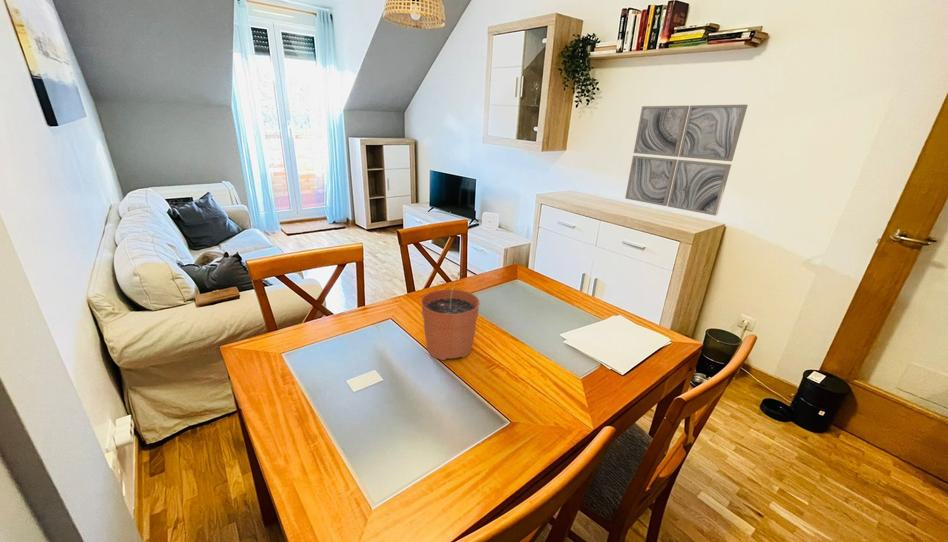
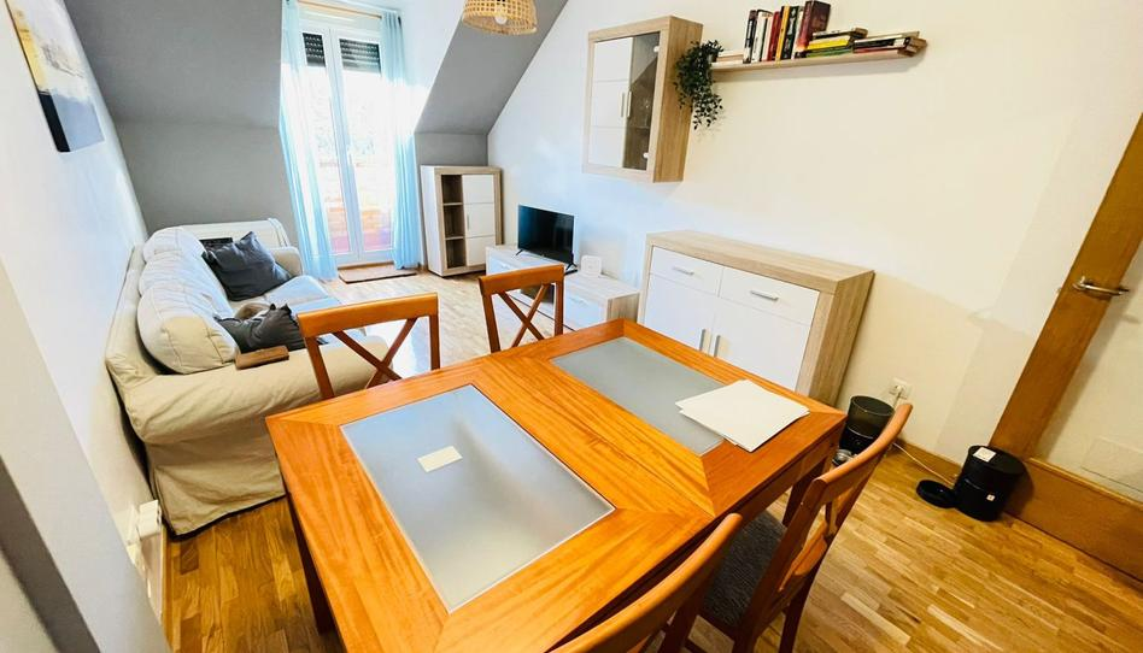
- wall art [624,104,749,217]
- plant pot [420,270,481,362]
